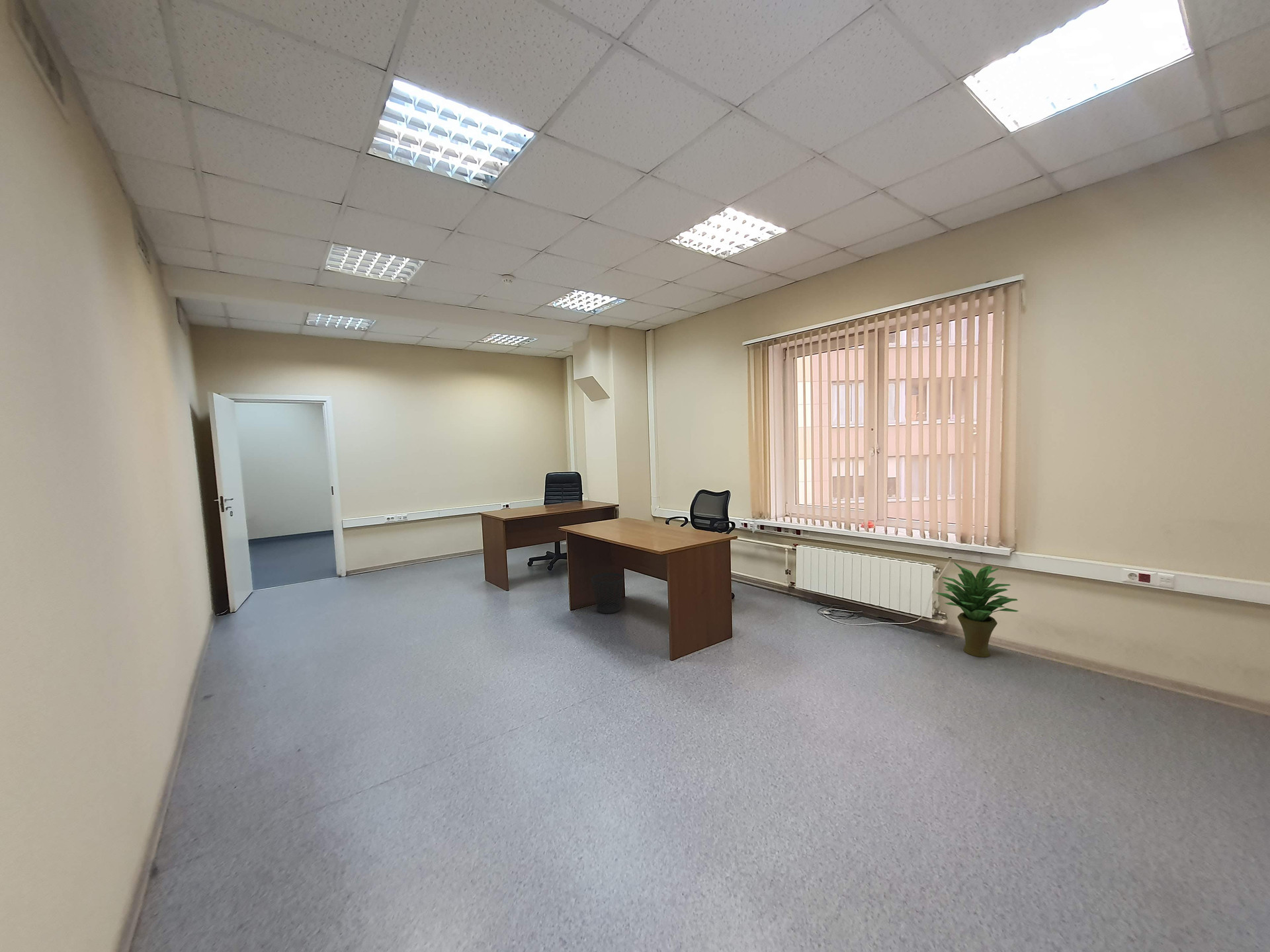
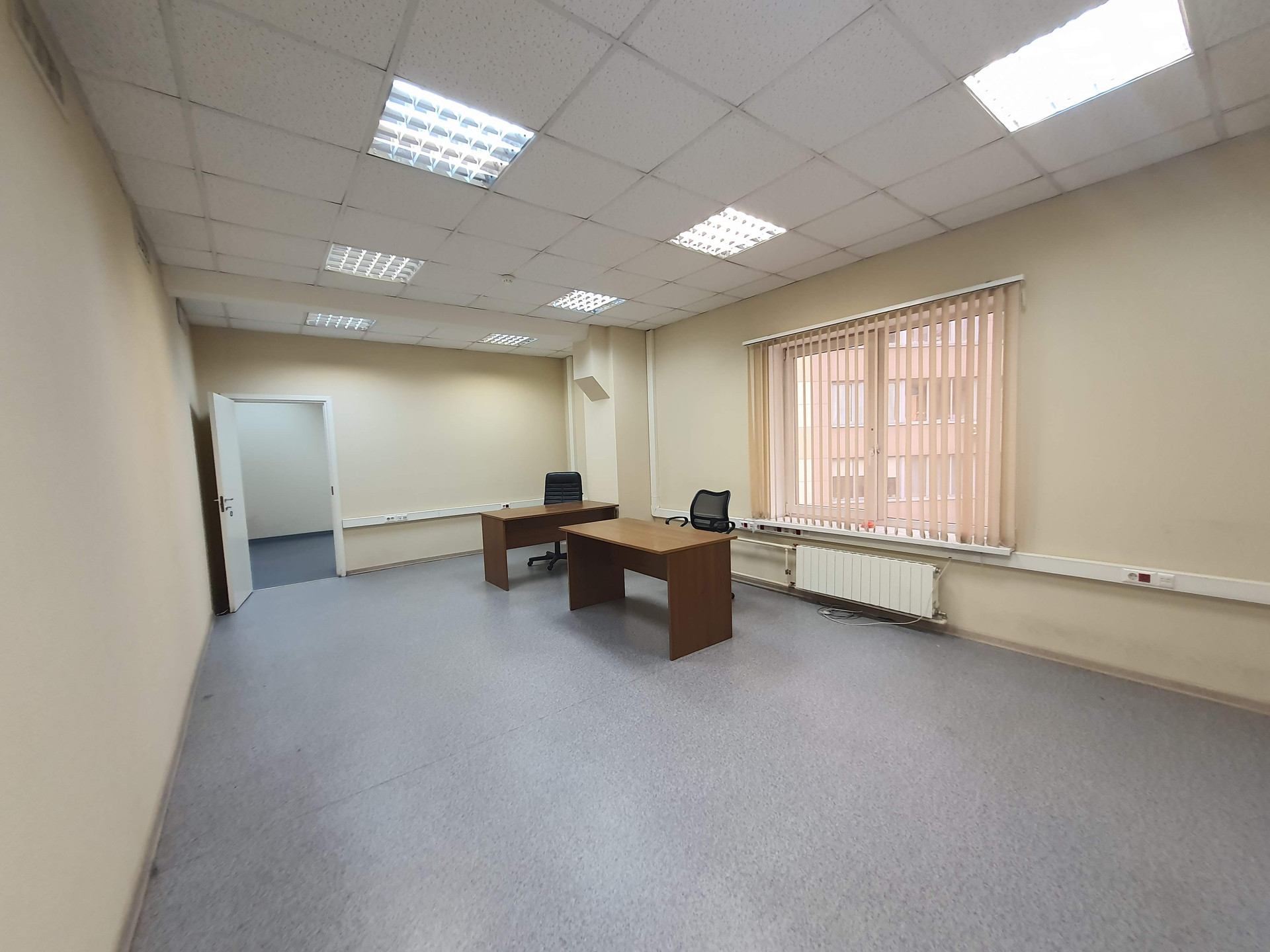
- wastebasket [591,572,624,614]
- potted plant [935,562,1019,658]
